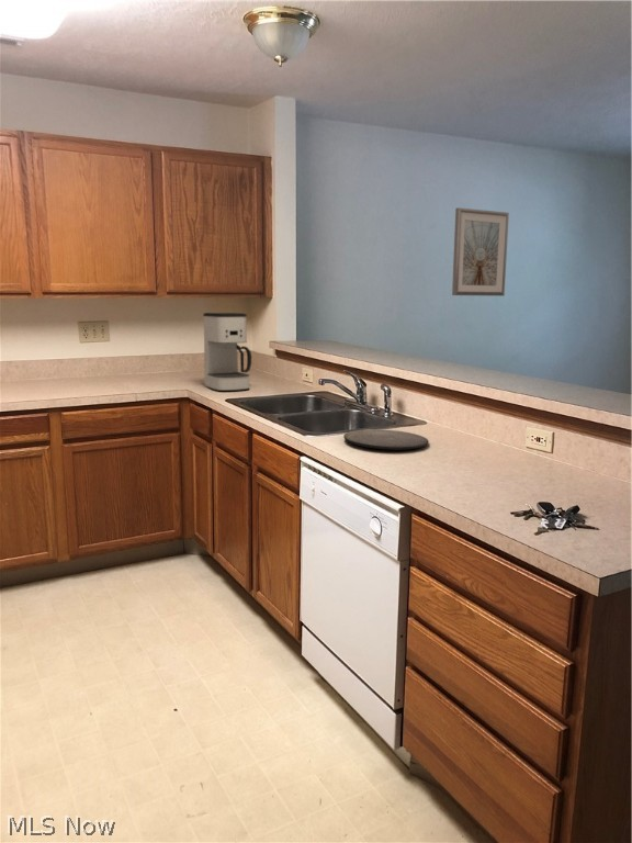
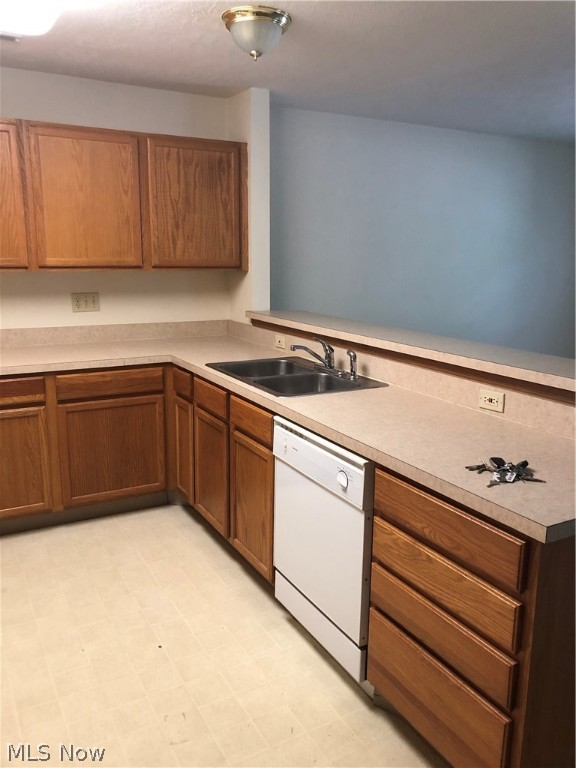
- coffee maker [202,312,252,392]
- plate [342,428,430,451]
- picture frame [451,206,510,297]
